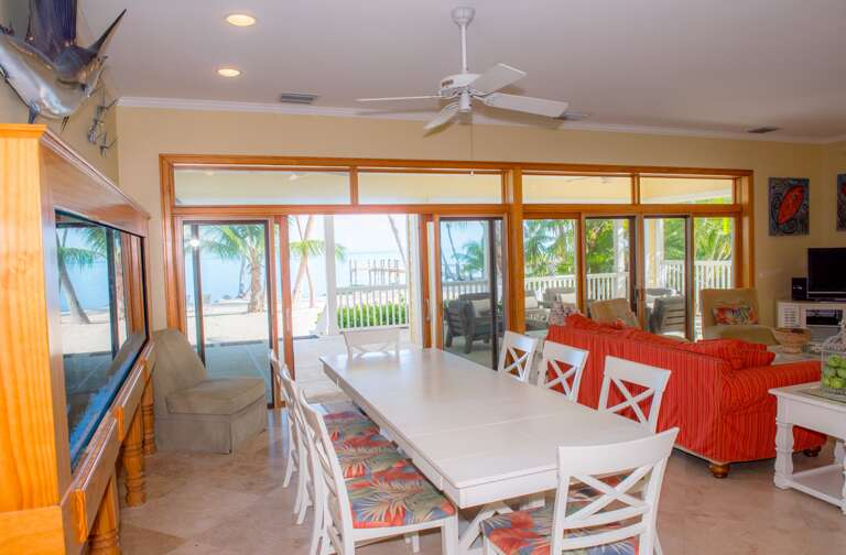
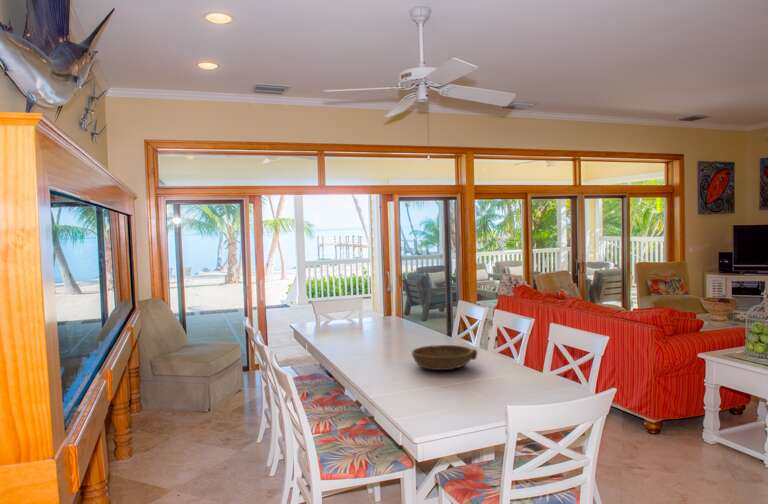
+ bowl [411,344,478,371]
